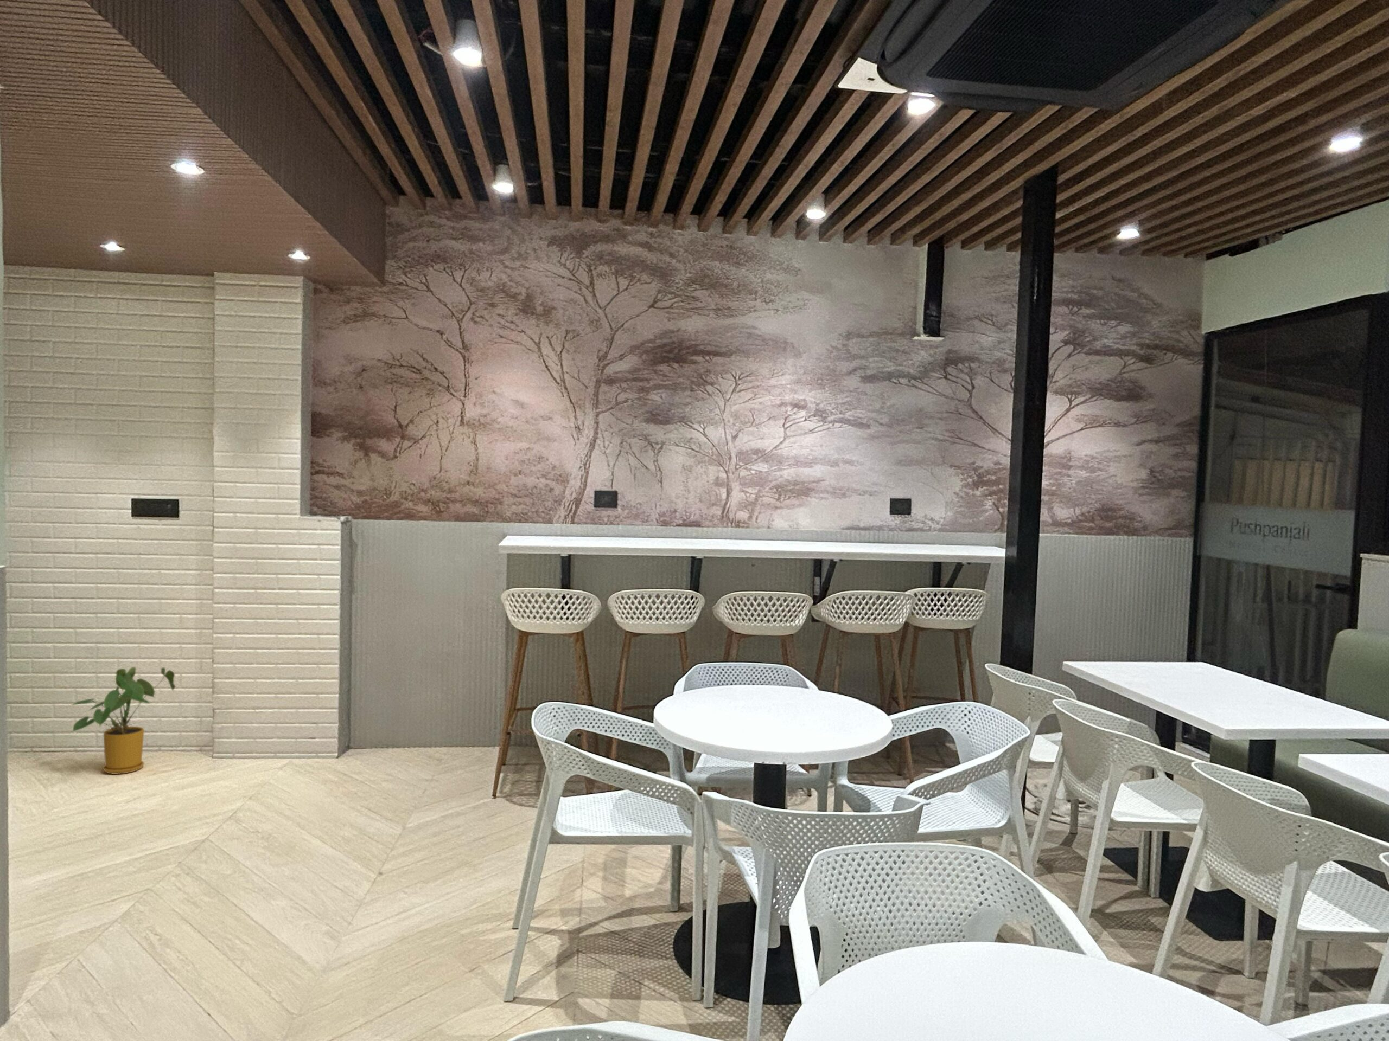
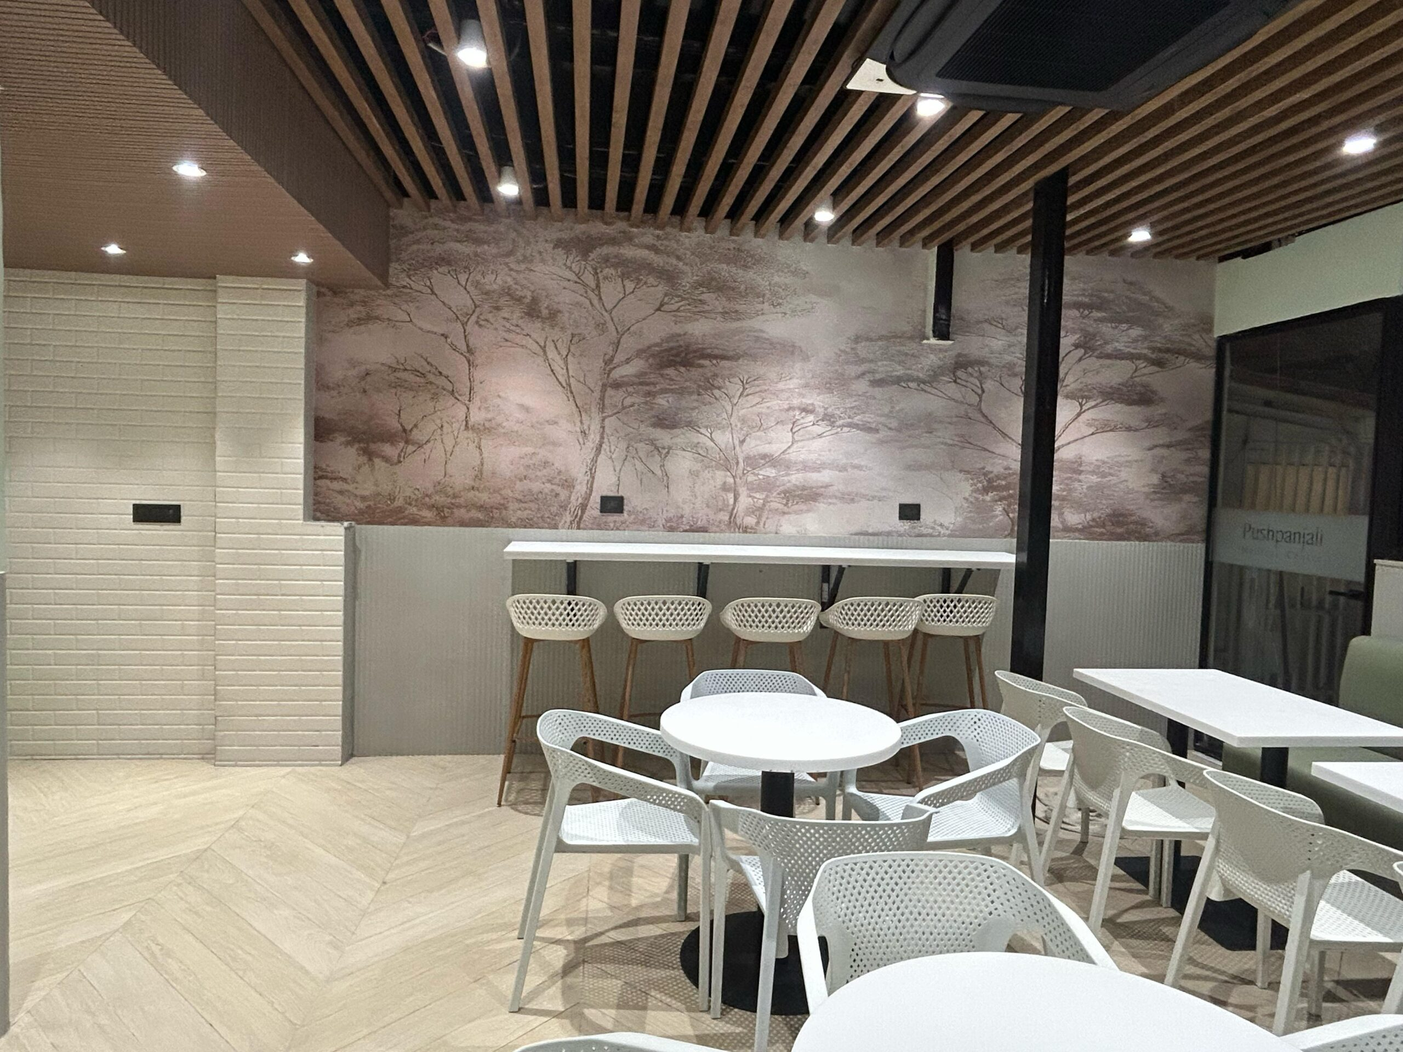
- house plant [69,666,176,775]
